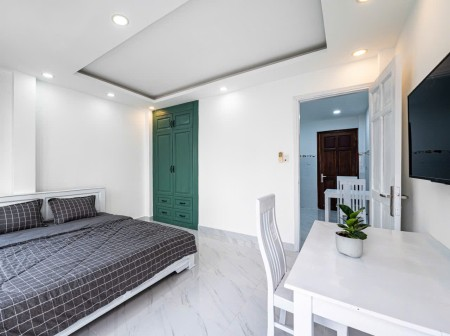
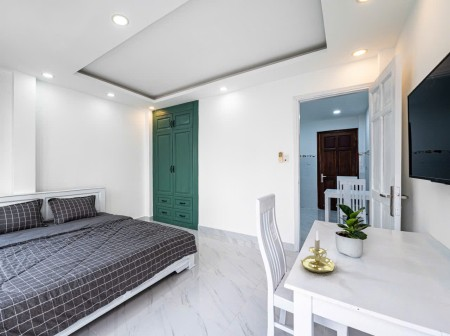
+ candle holder [300,230,335,274]
